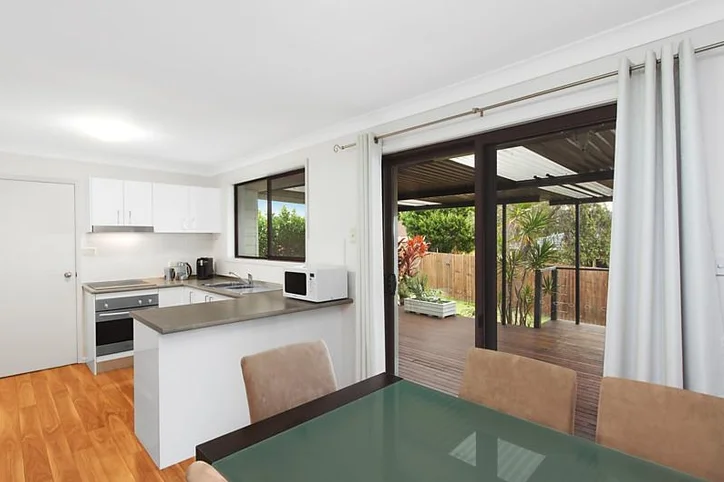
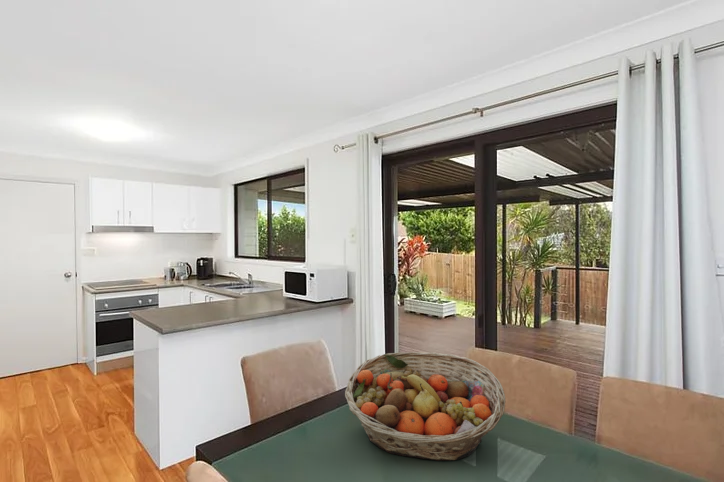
+ fruit basket [344,351,507,461]
